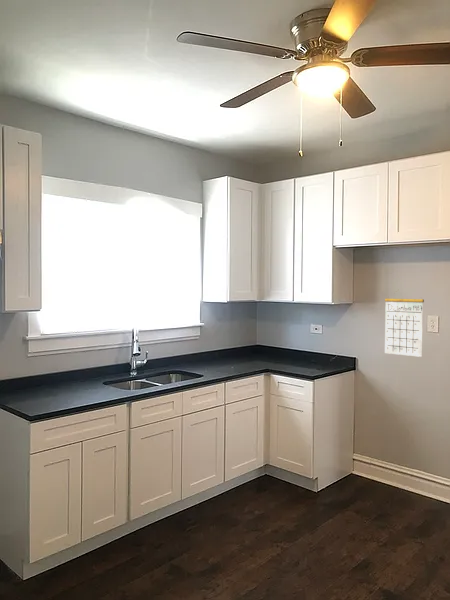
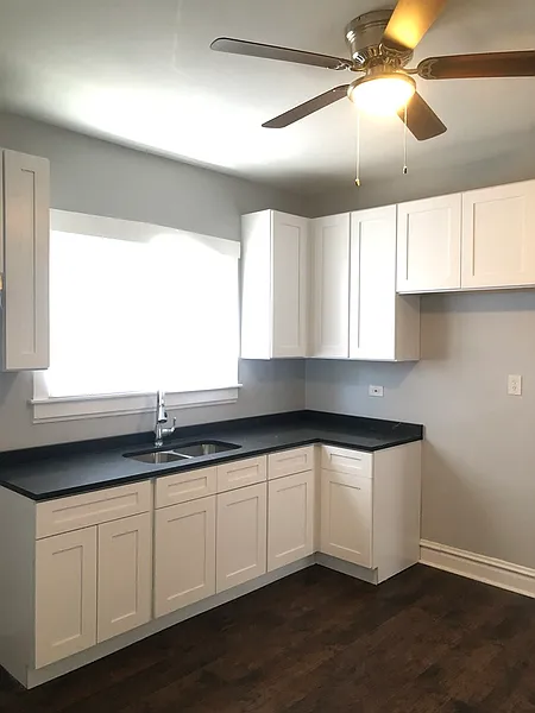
- calendar [384,290,425,358]
